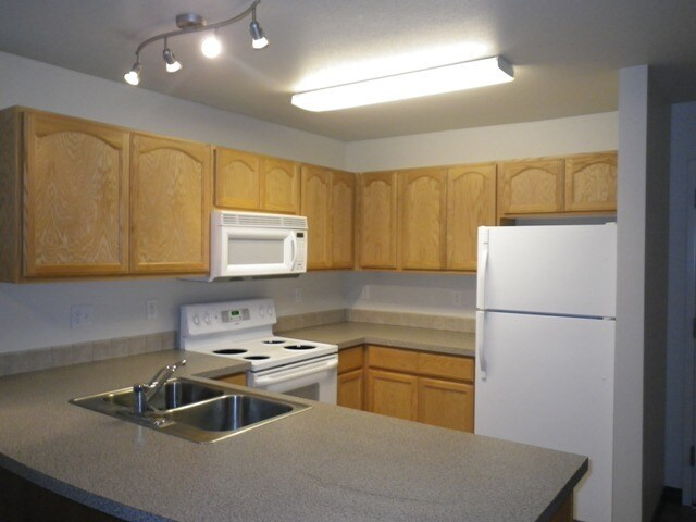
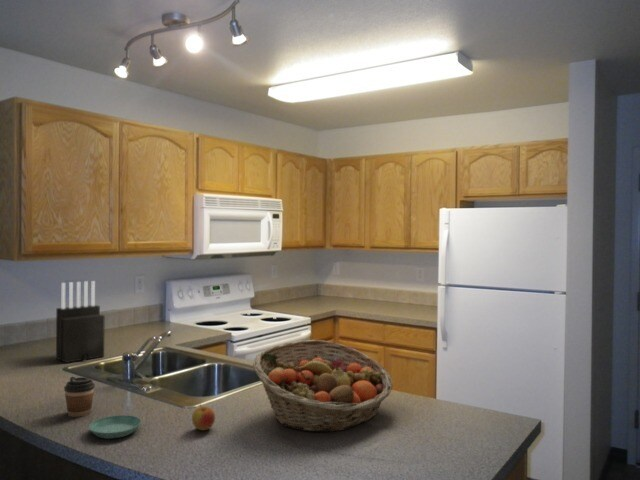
+ coffee cup [63,376,96,418]
+ knife block [55,280,106,364]
+ apple [191,403,216,431]
+ saucer [88,414,142,440]
+ fruit basket [252,339,394,433]
